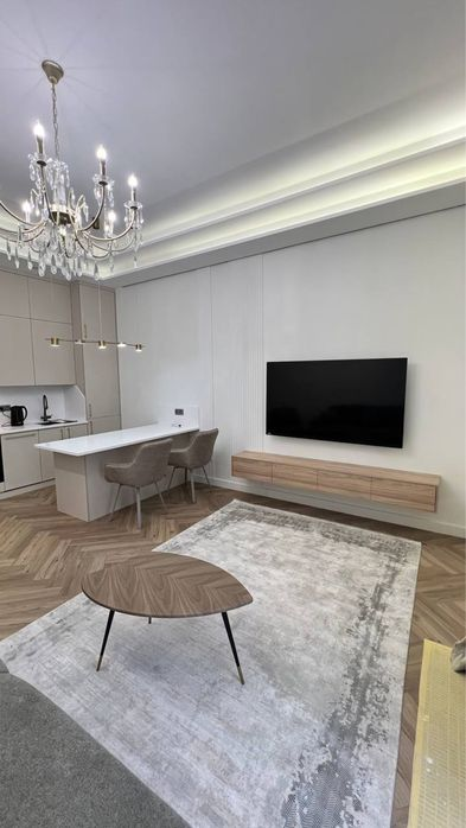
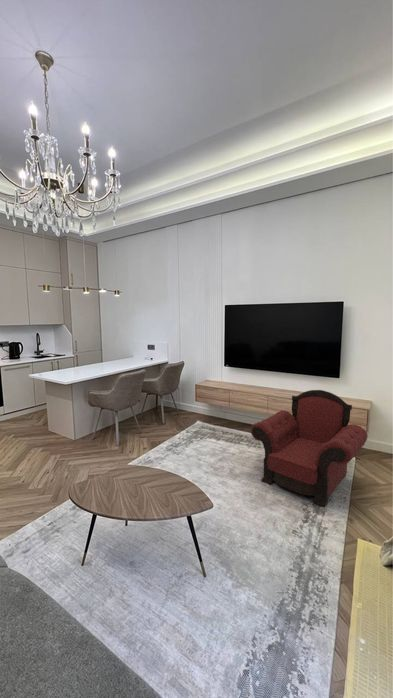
+ armchair [250,389,369,508]
